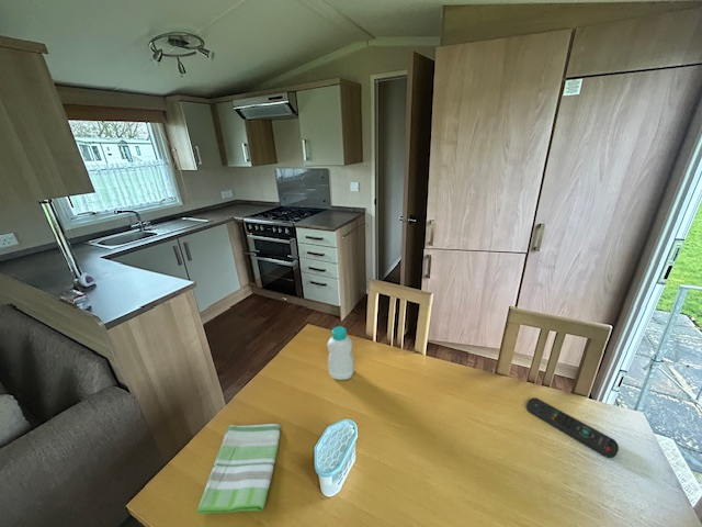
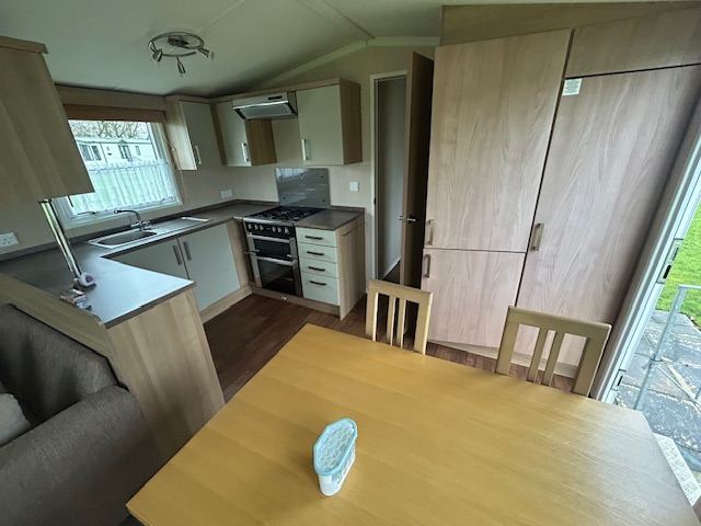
- bottle [327,325,355,381]
- remote control [525,396,620,459]
- dish towel [196,423,282,515]
